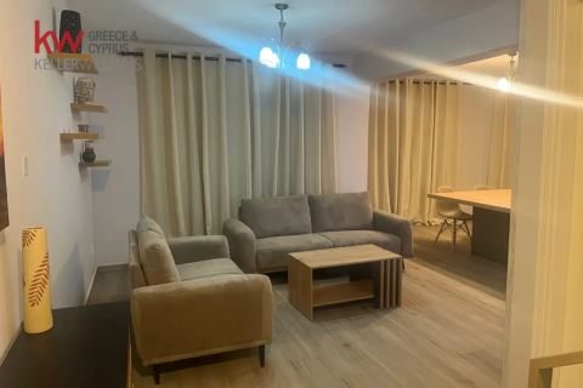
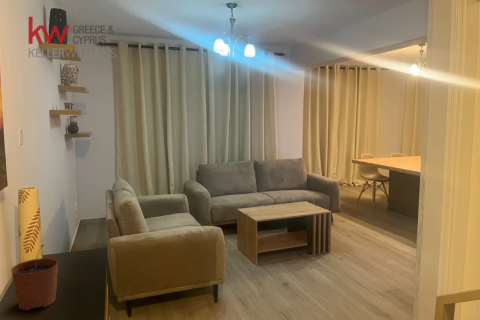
+ plant pot [10,243,59,311]
